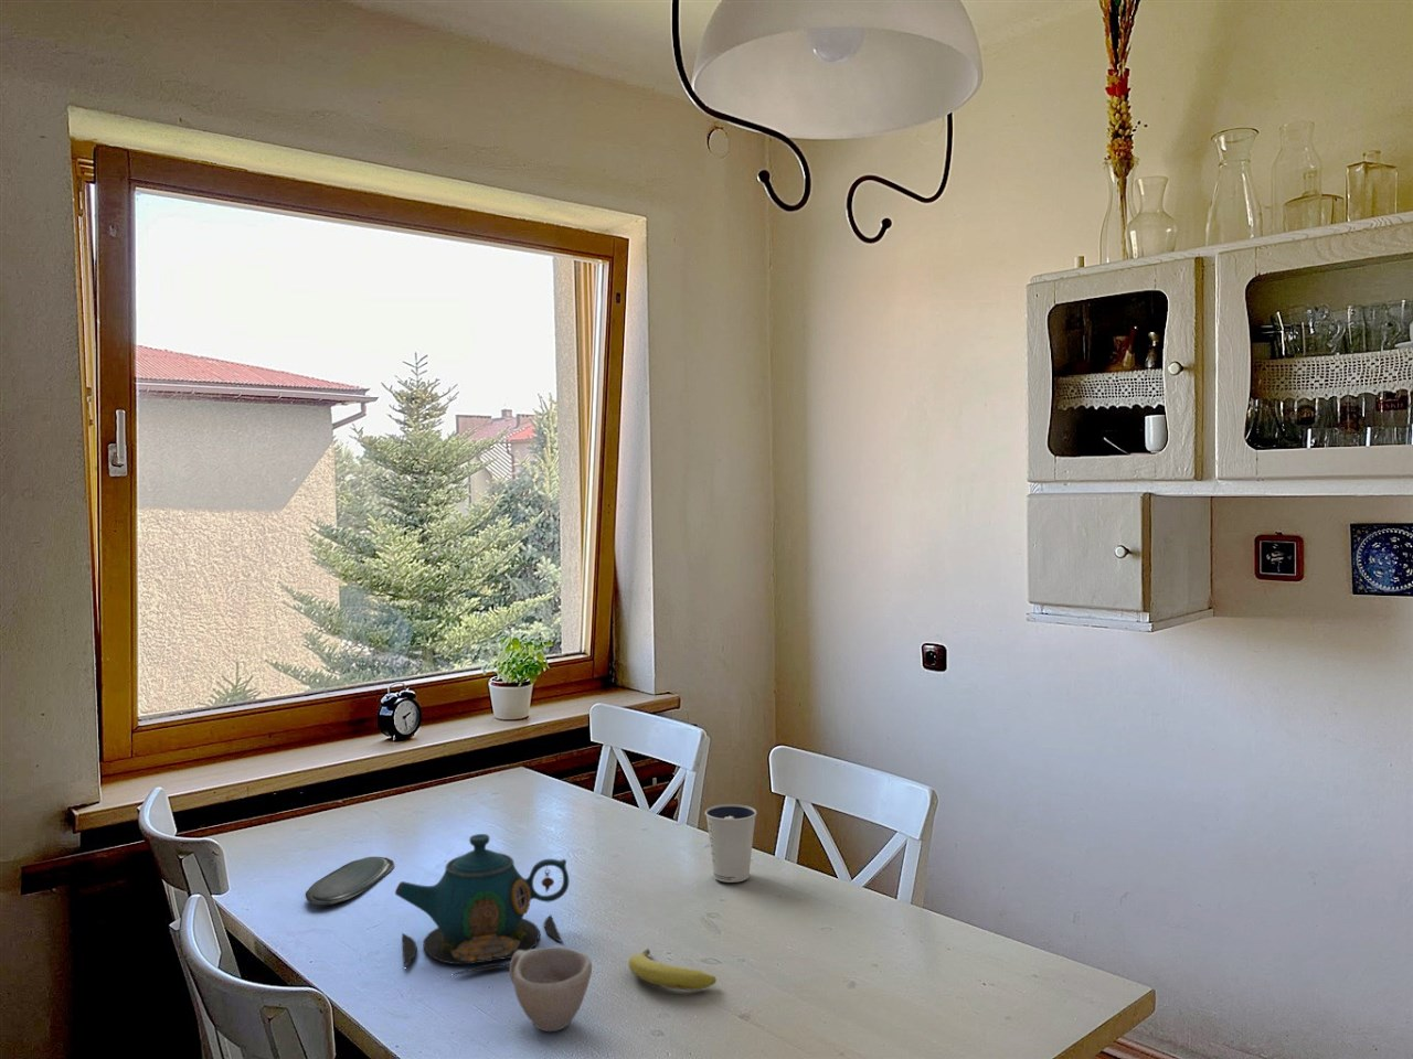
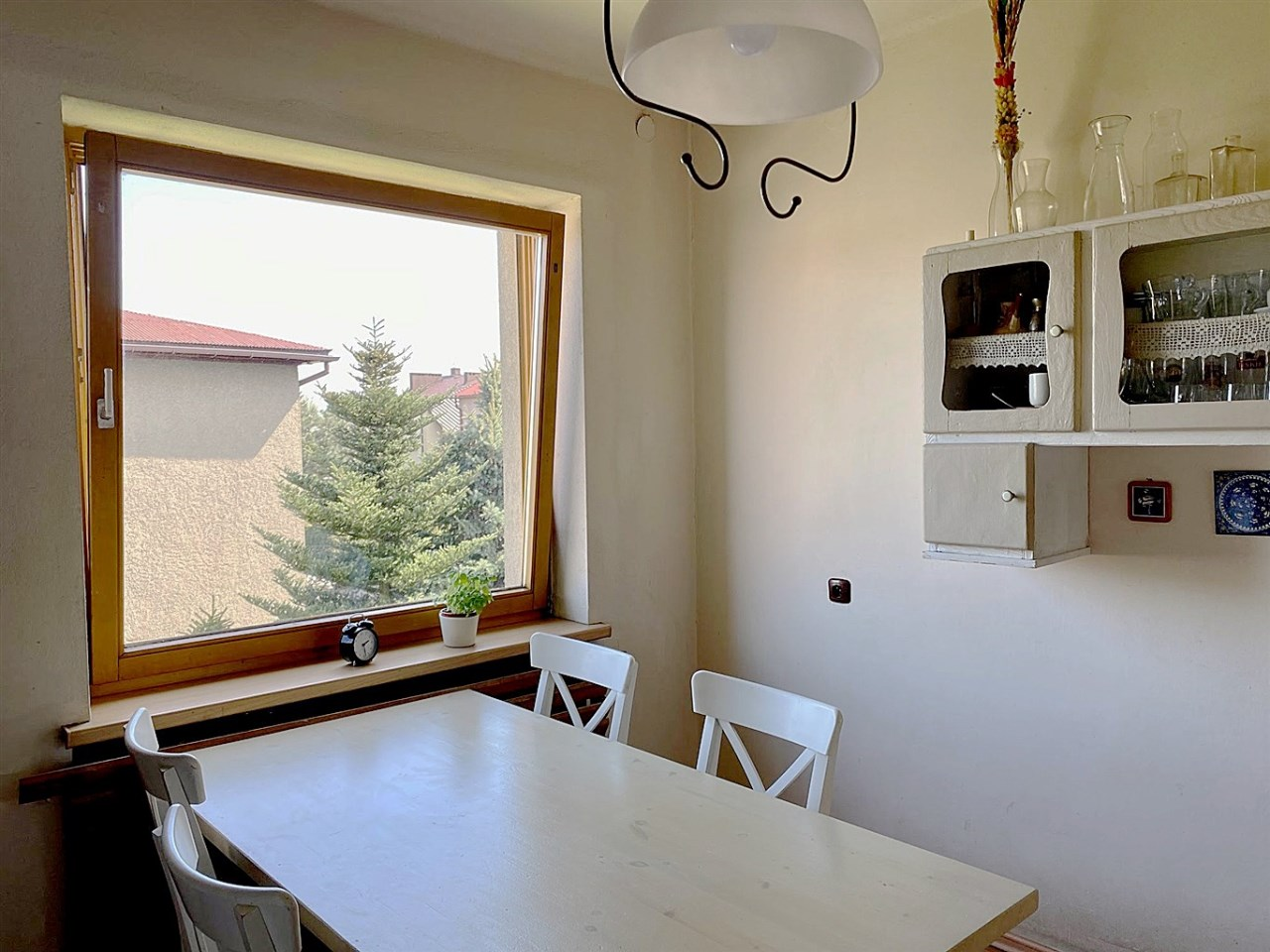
- fruit [629,948,718,992]
- dixie cup [704,803,758,883]
- cup [508,947,593,1032]
- oval tray [305,857,395,905]
- teapot [394,833,570,976]
